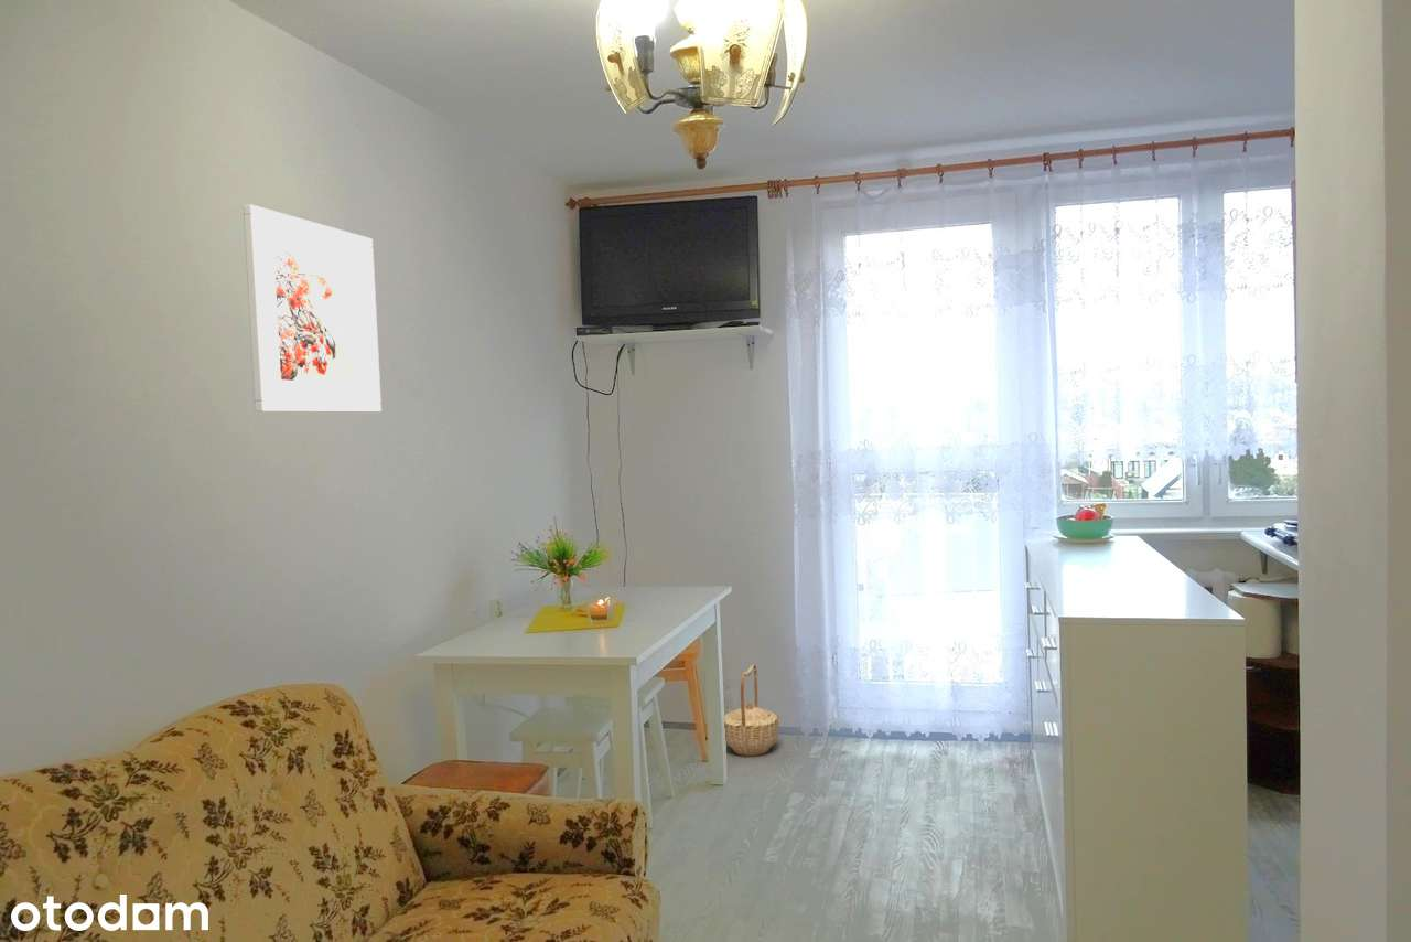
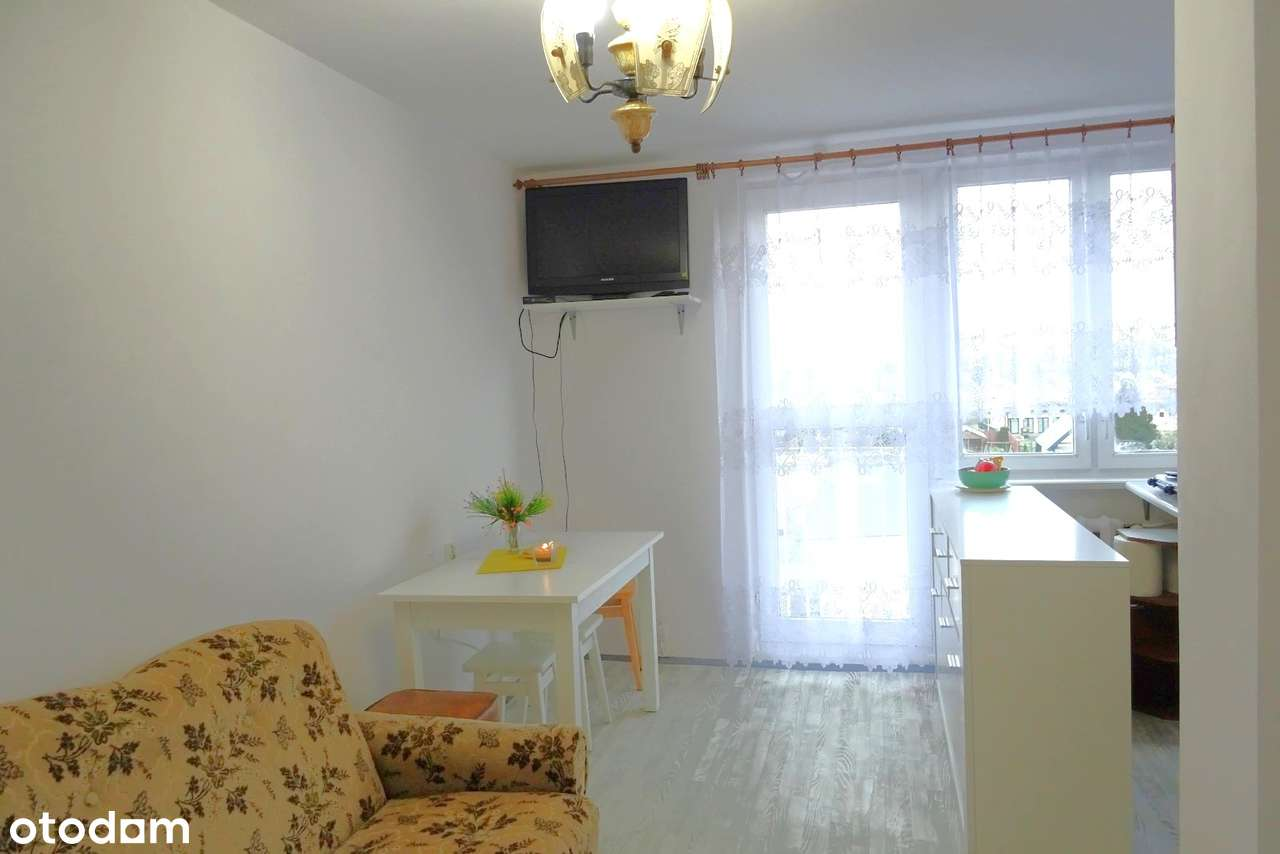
- basket [723,663,779,757]
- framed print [243,203,383,413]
